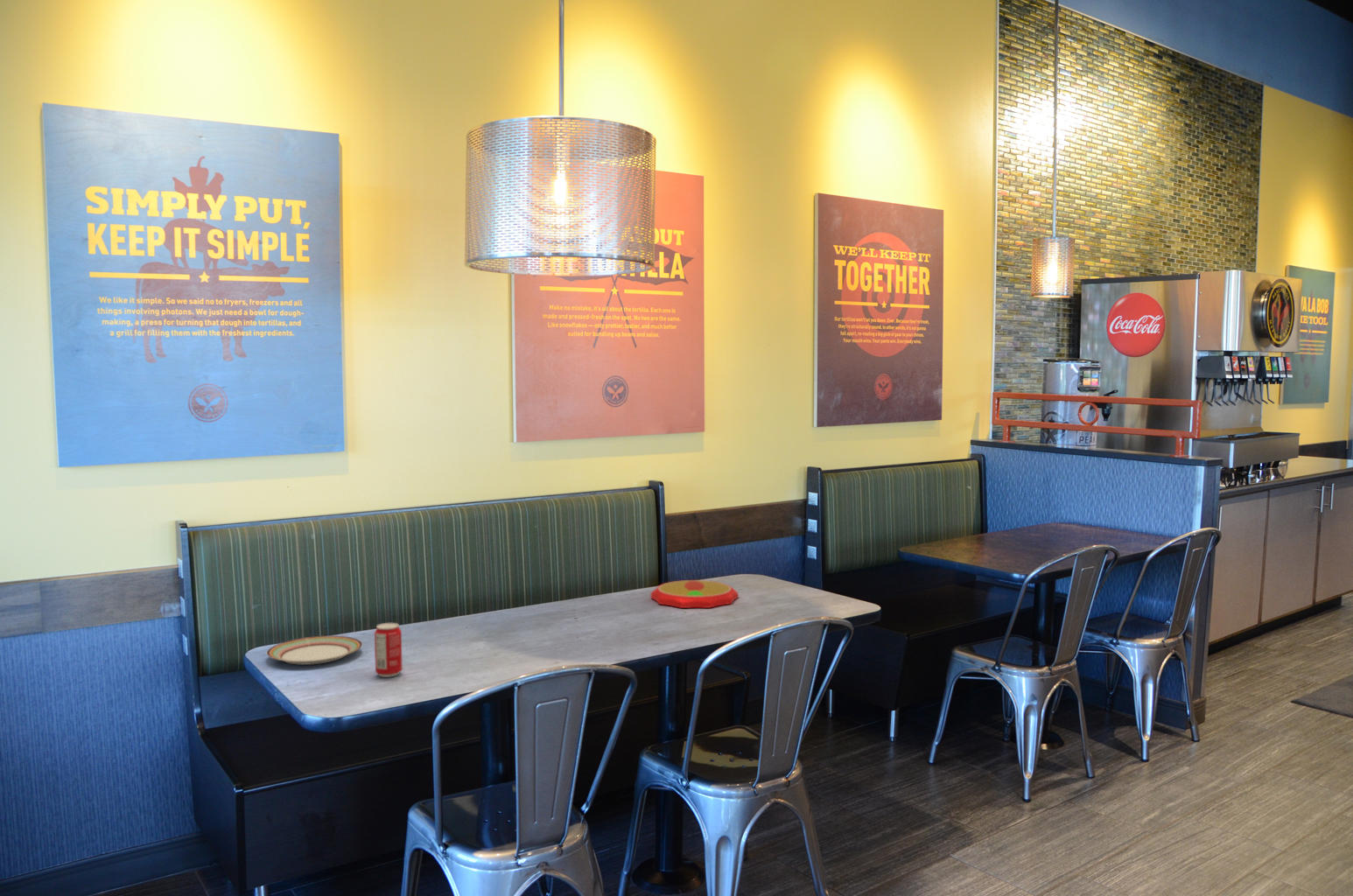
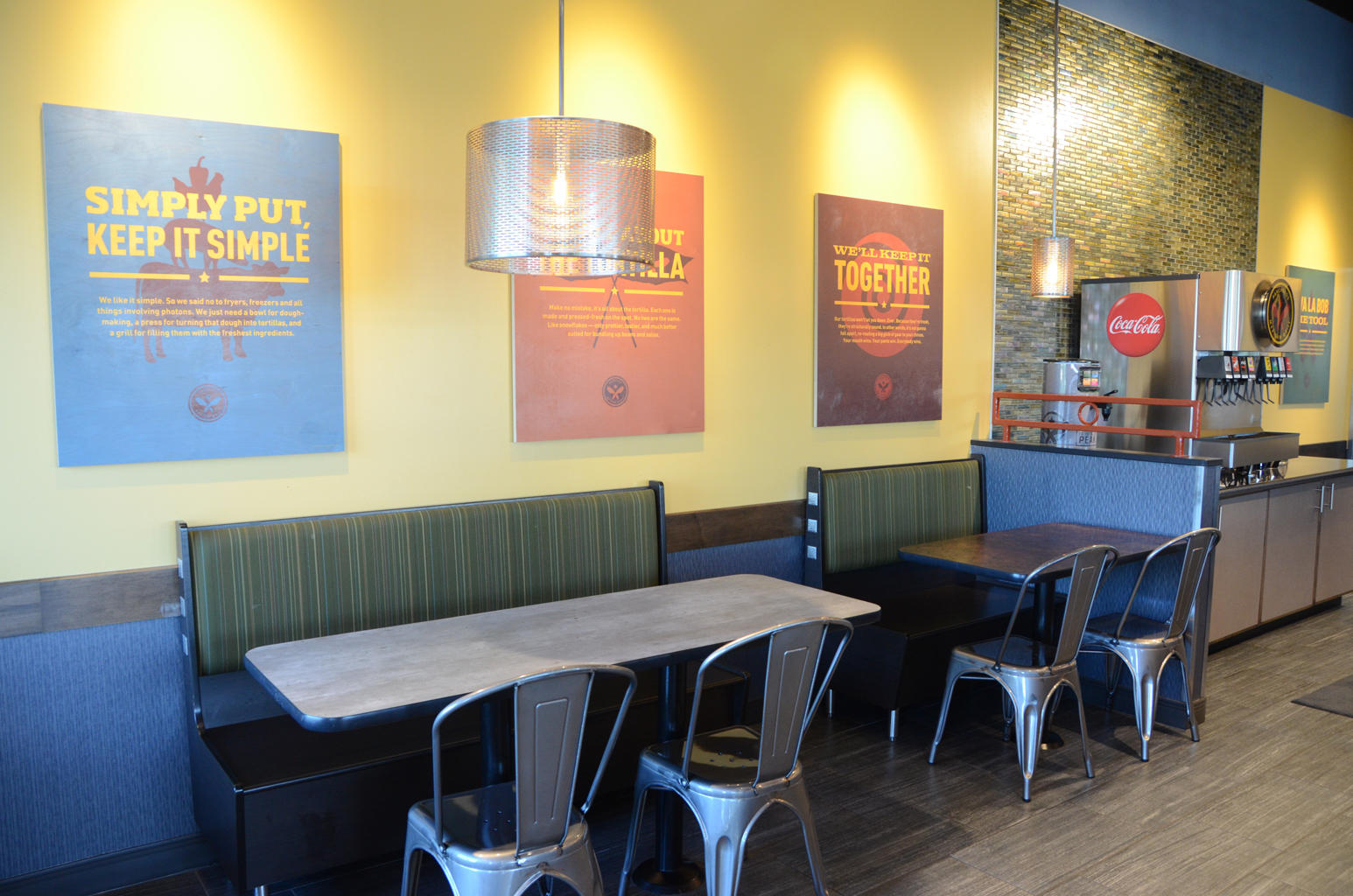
- plate [650,579,739,609]
- beverage can [374,622,403,678]
- plate [266,635,363,666]
